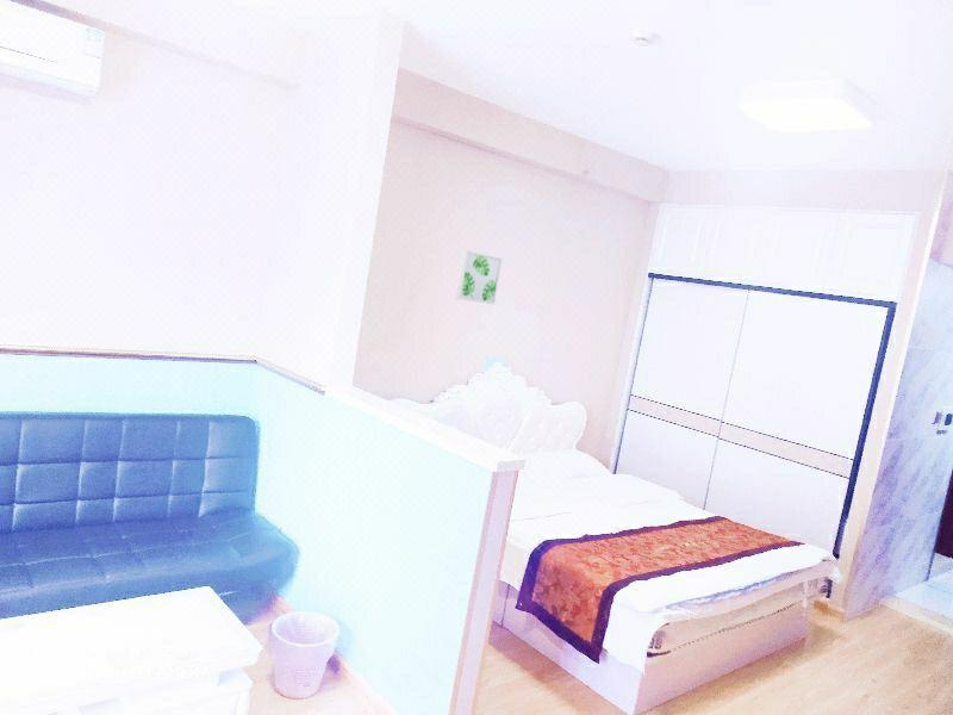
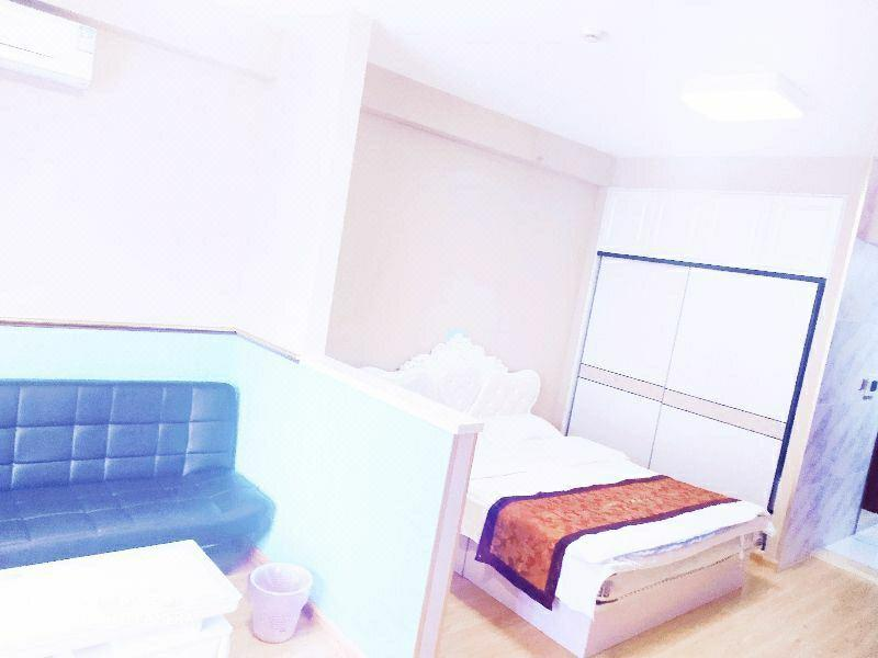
- wall art [455,249,504,306]
